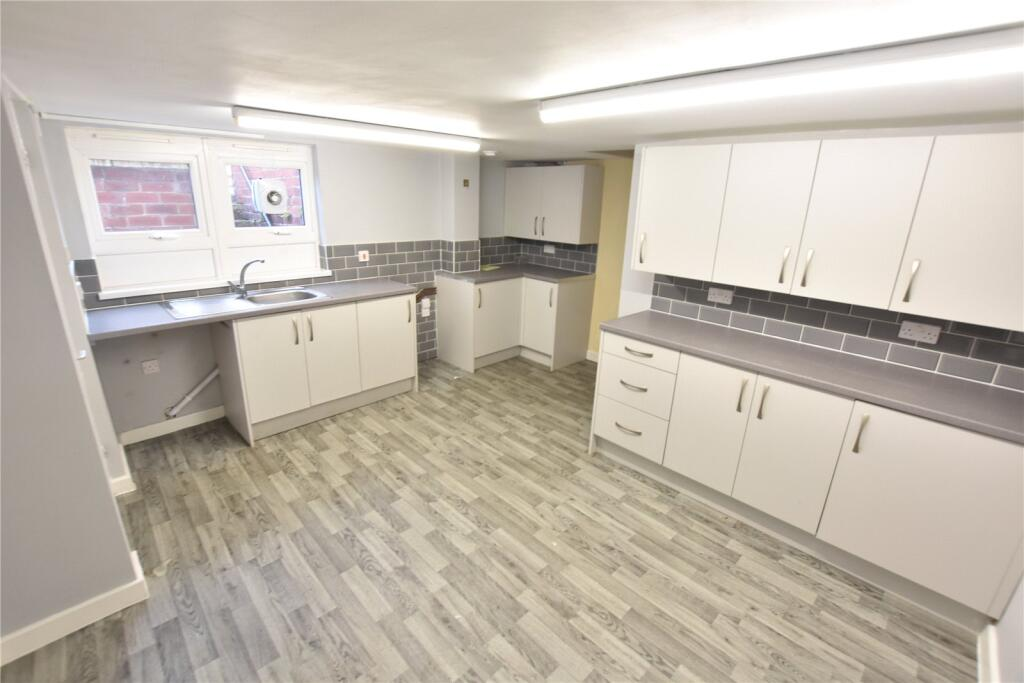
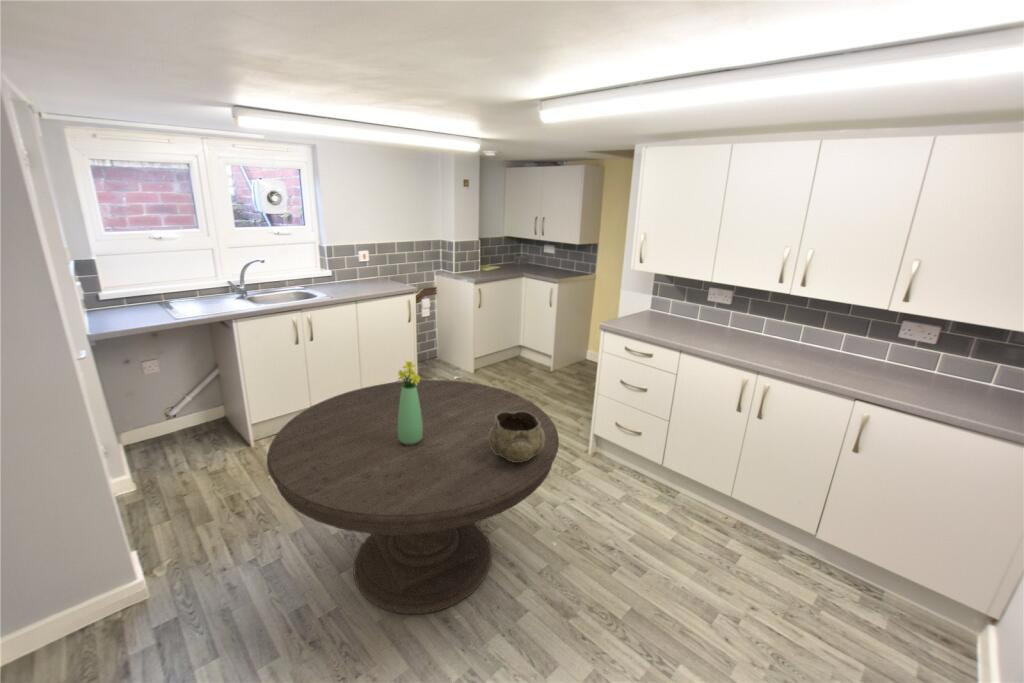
+ bouquet [397,360,423,445]
+ dining table [266,379,560,615]
+ decorative bowl [488,411,545,462]
